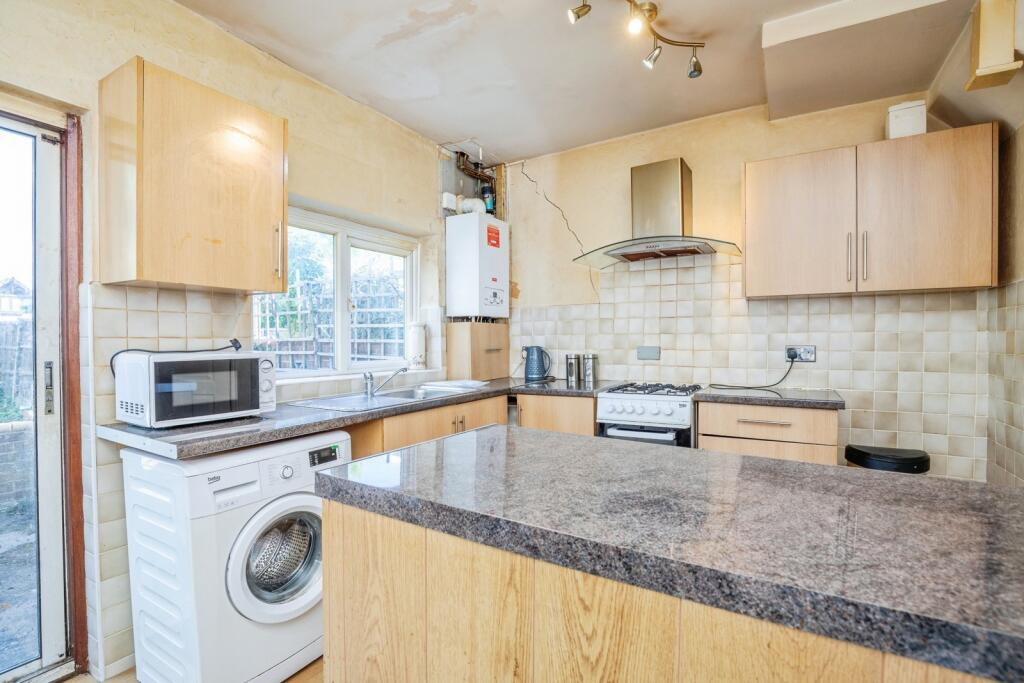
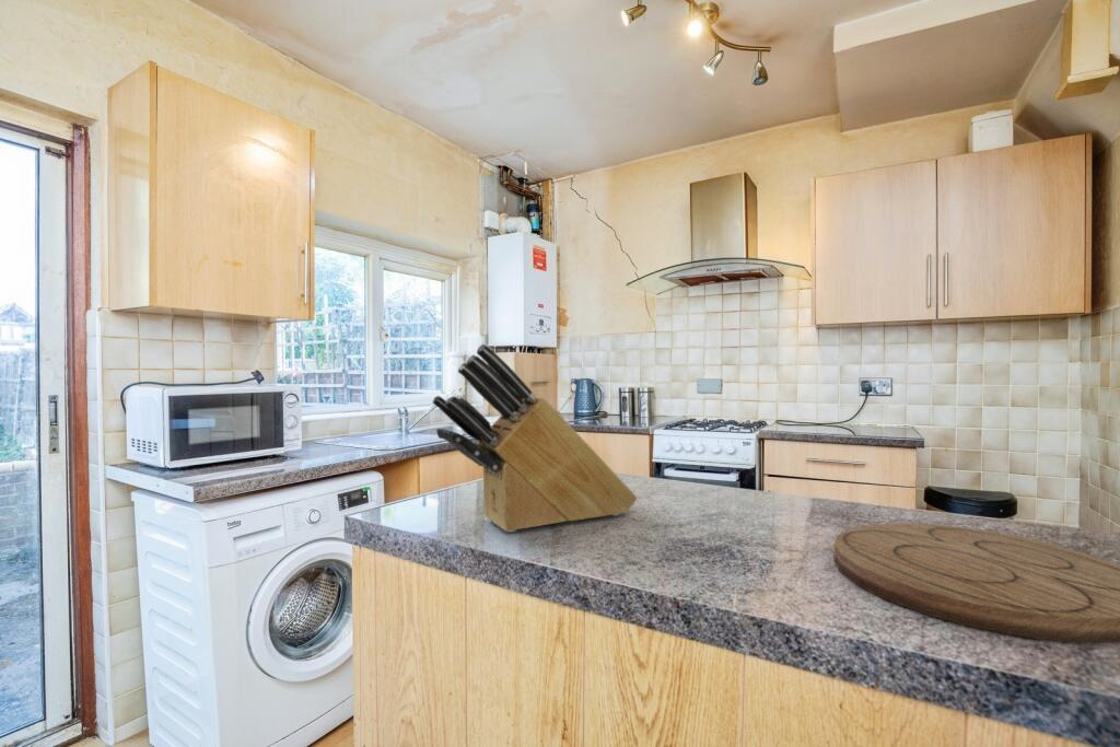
+ cutting board [833,523,1120,644]
+ knife block [431,343,638,534]
